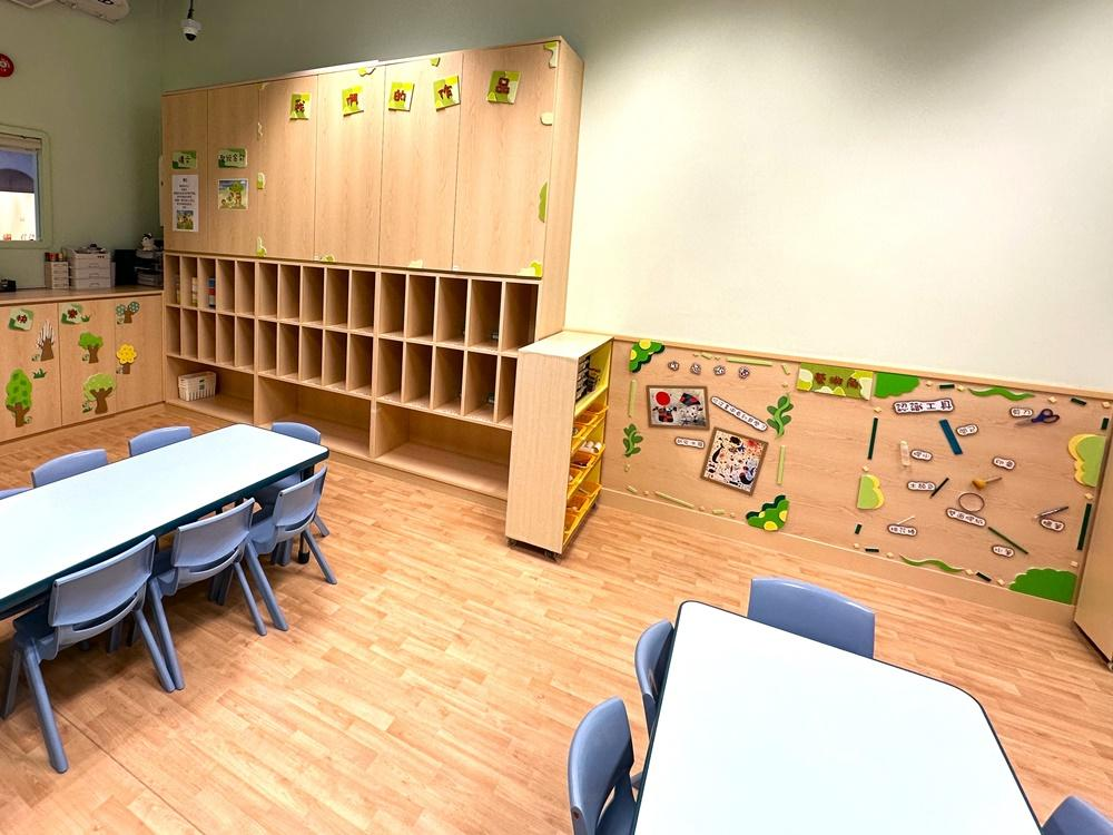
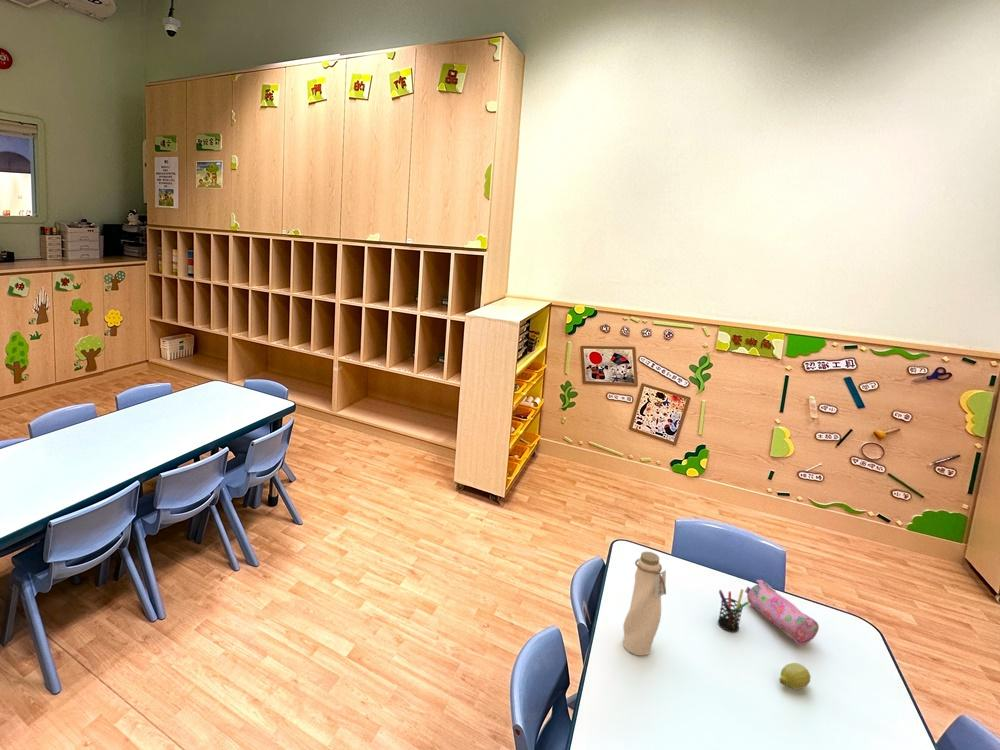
+ pen holder [717,588,750,633]
+ pencil case [744,579,820,646]
+ fruit [778,662,812,690]
+ water bottle [622,551,667,656]
